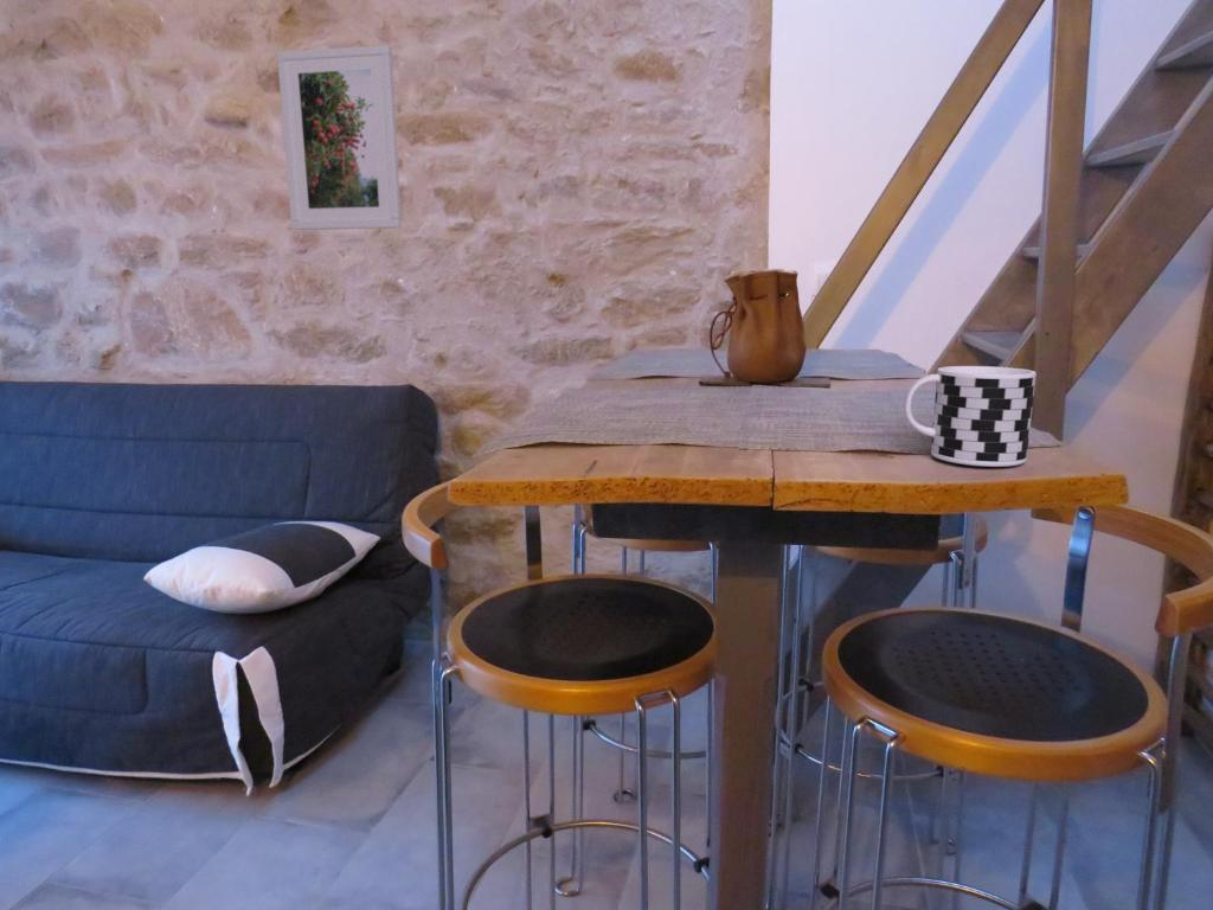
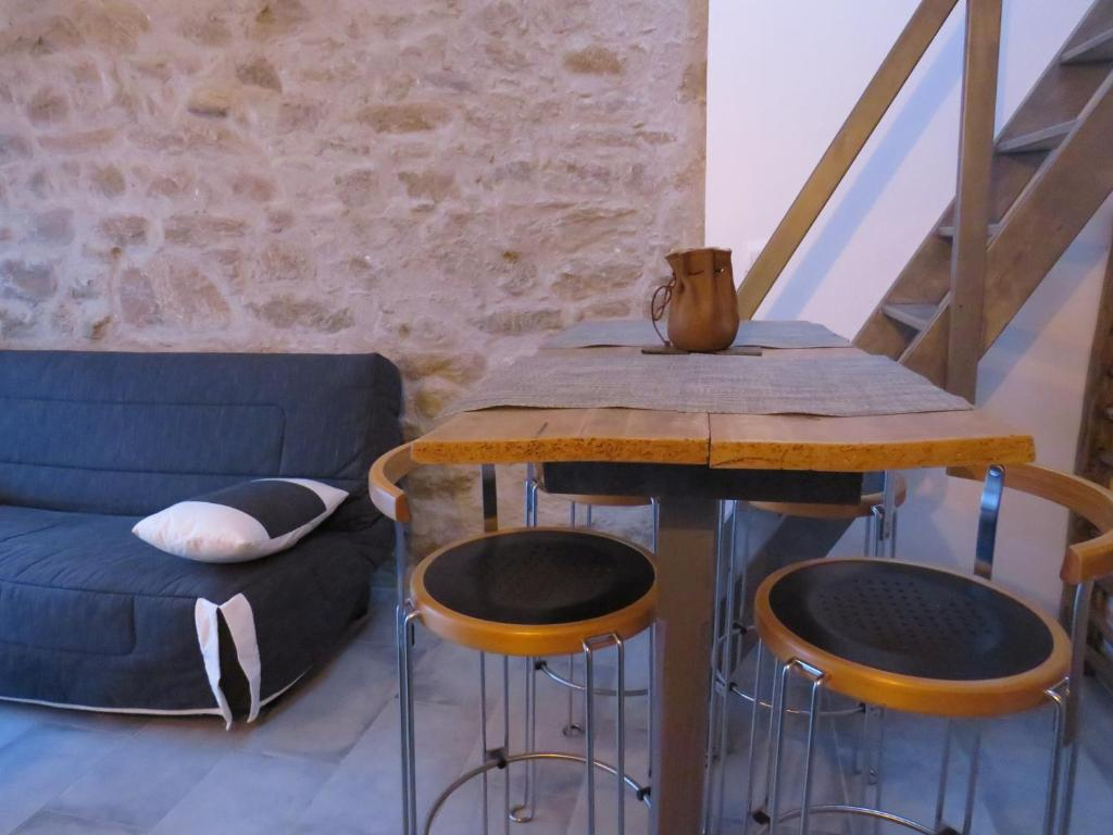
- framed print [276,44,403,231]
- cup [903,365,1038,468]
